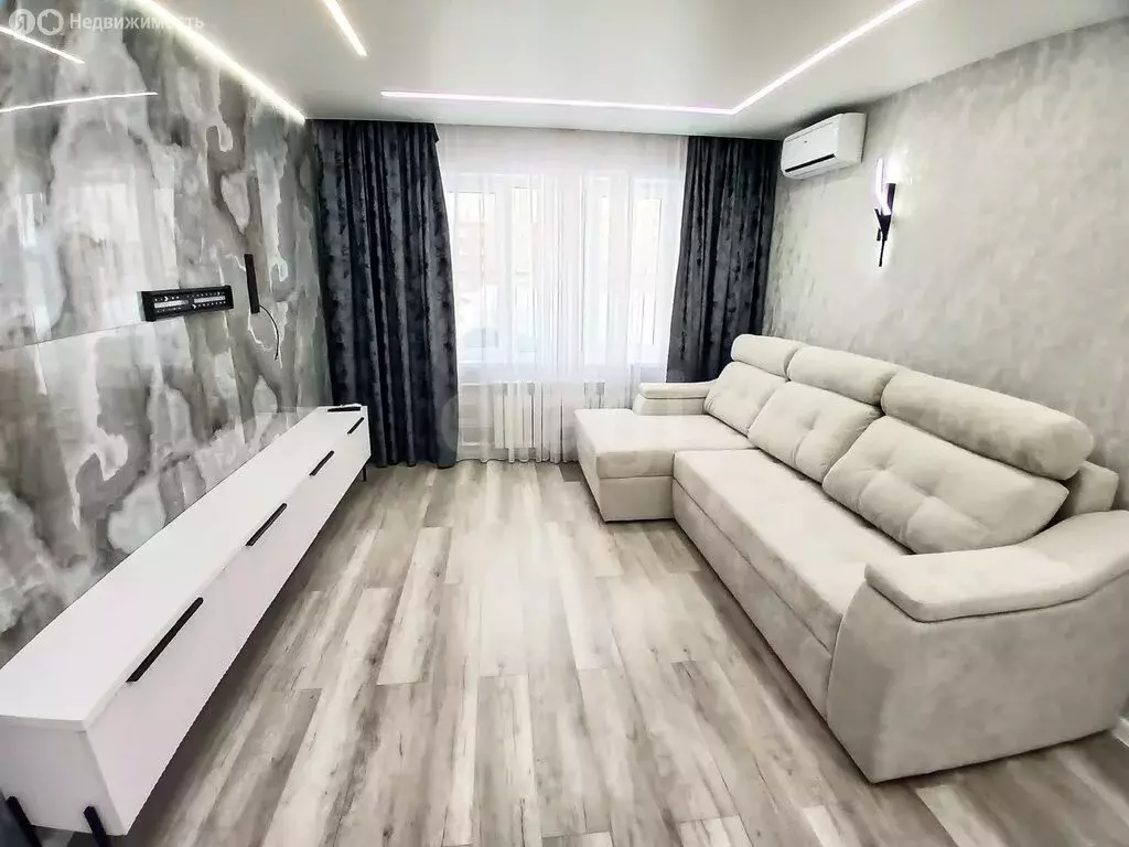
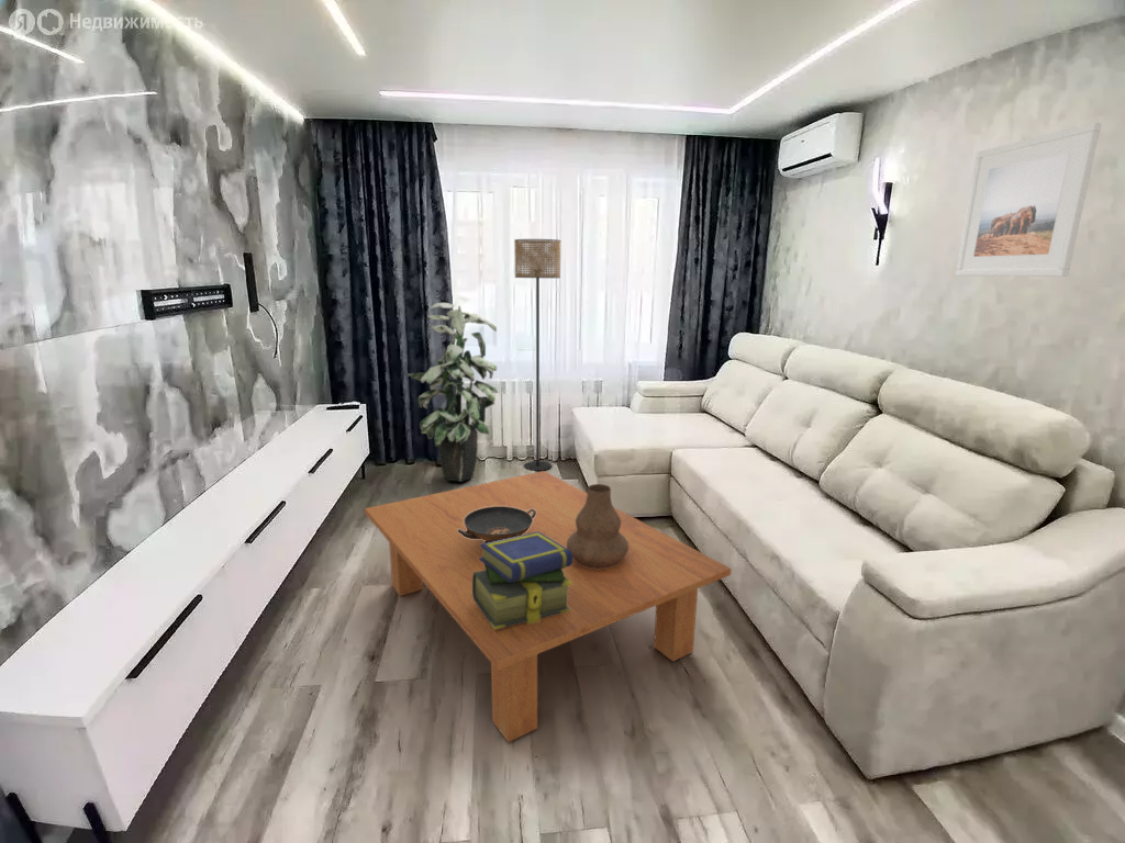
+ decorative bowl [458,506,536,543]
+ vase [567,483,628,569]
+ floor lamp [513,238,562,472]
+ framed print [955,122,1102,278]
+ coffee table [364,470,733,743]
+ indoor plant [406,302,499,483]
+ stack of books [472,531,572,629]
